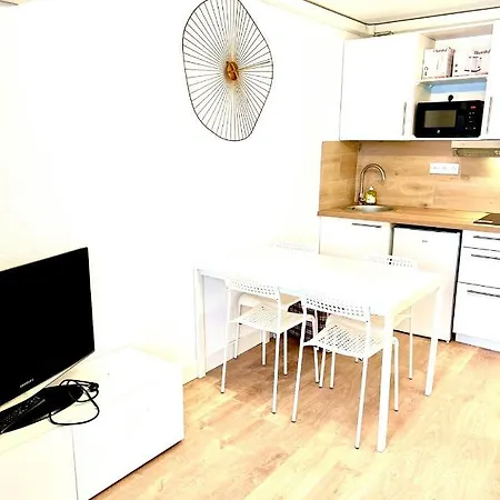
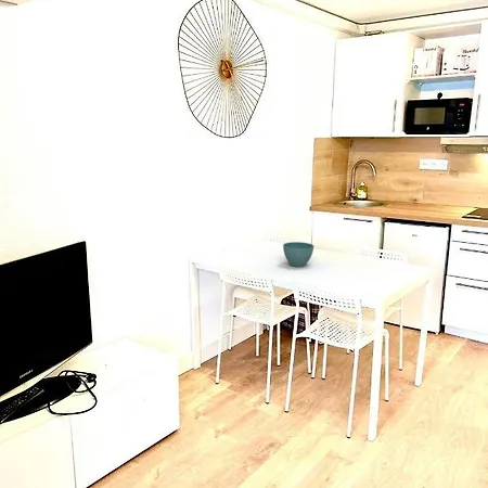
+ plant pot [282,241,314,268]
